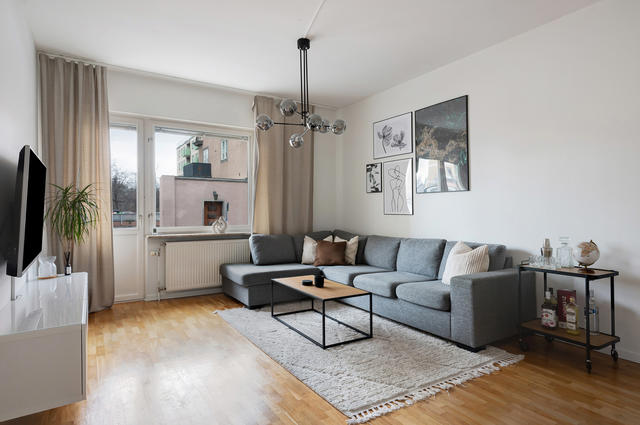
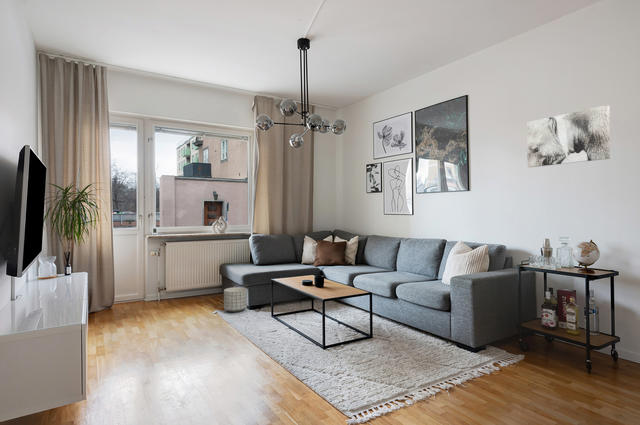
+ wall art [526,104,611,168]
+ planter [223,286,248,313]
